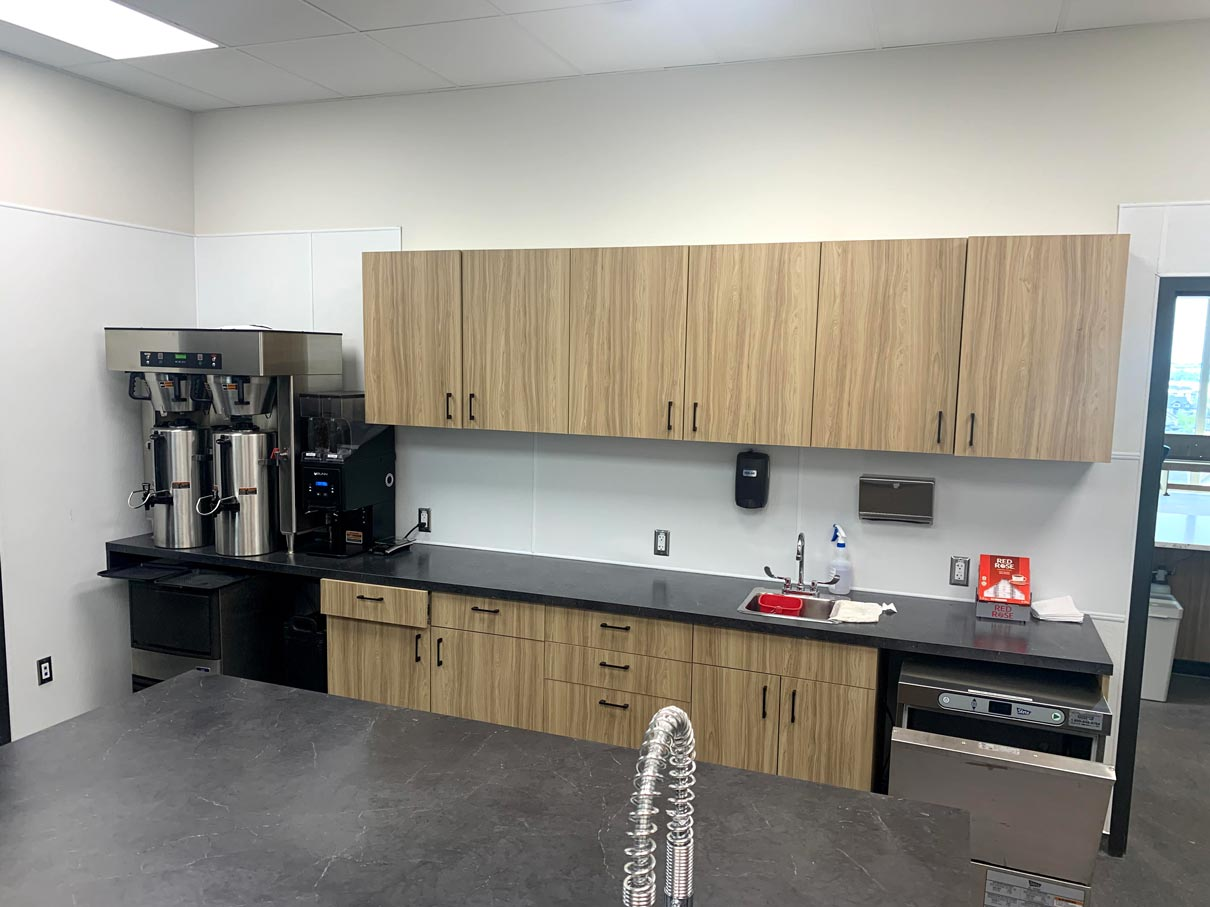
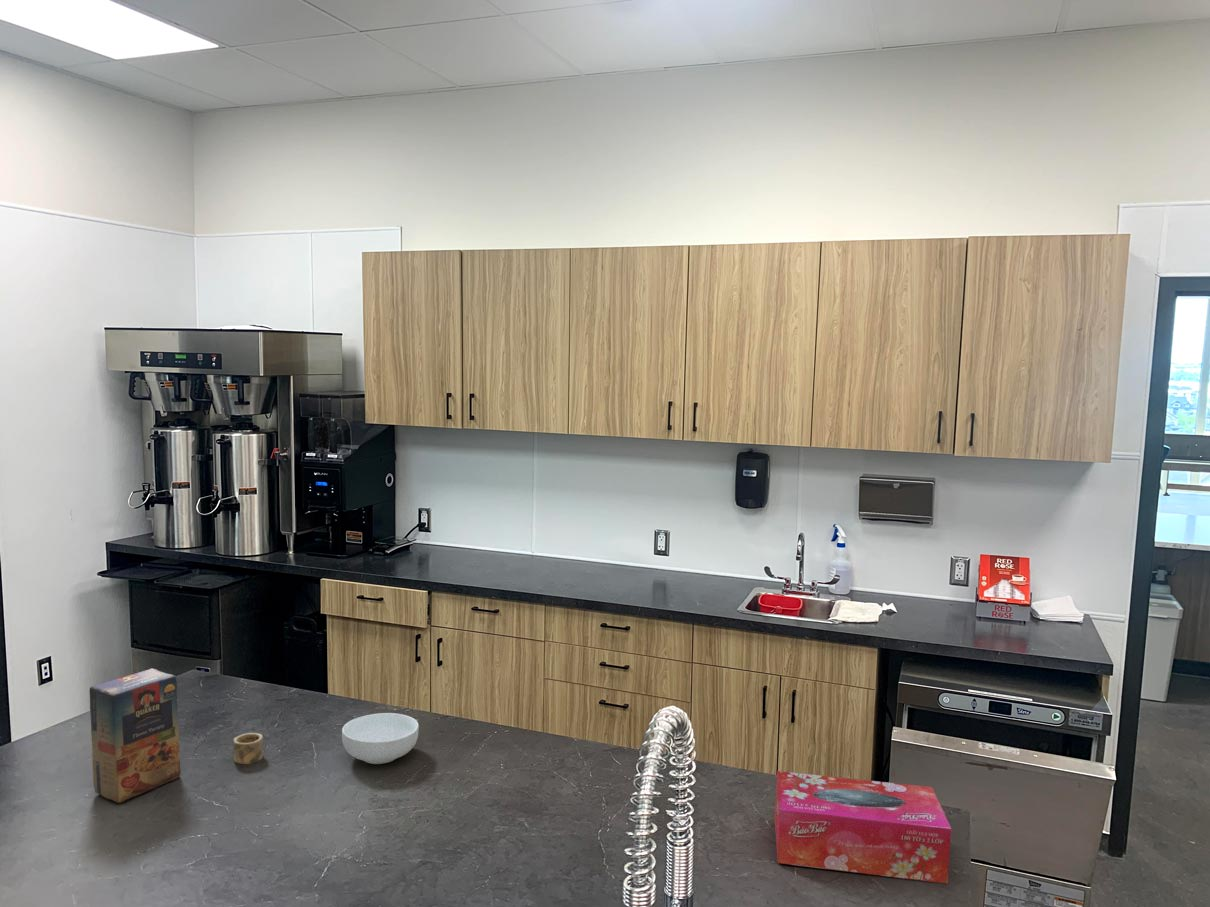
+ tissue box [774,770,952,884]
+ cereal bowl [341,712,420,765]
+ cereal box [89,668,264,804]
